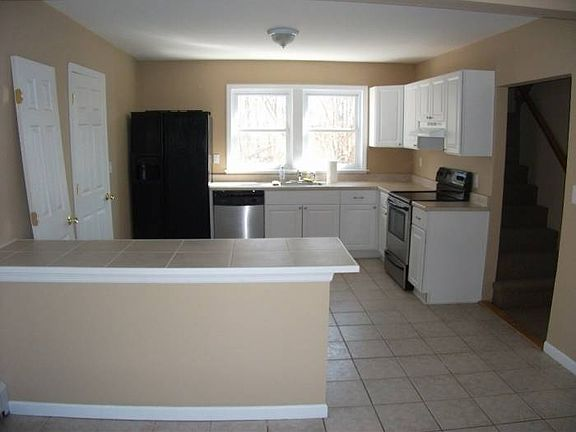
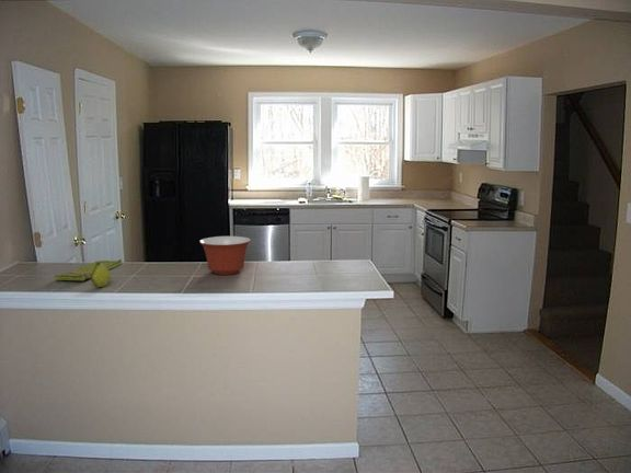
+ dish towel [54,258,123,281]
+ mixing bowl [198,235,252,276]
+ fruit [90,261,112,288]
